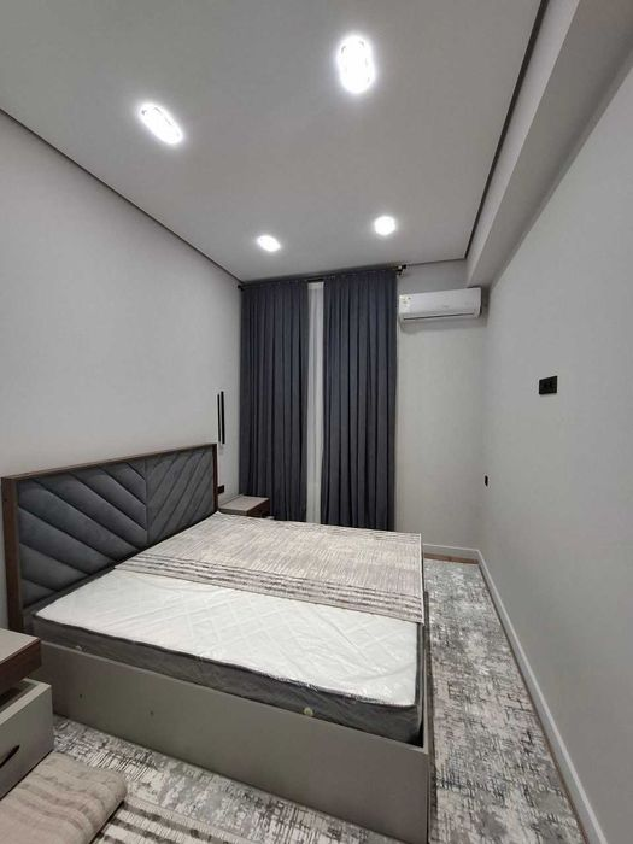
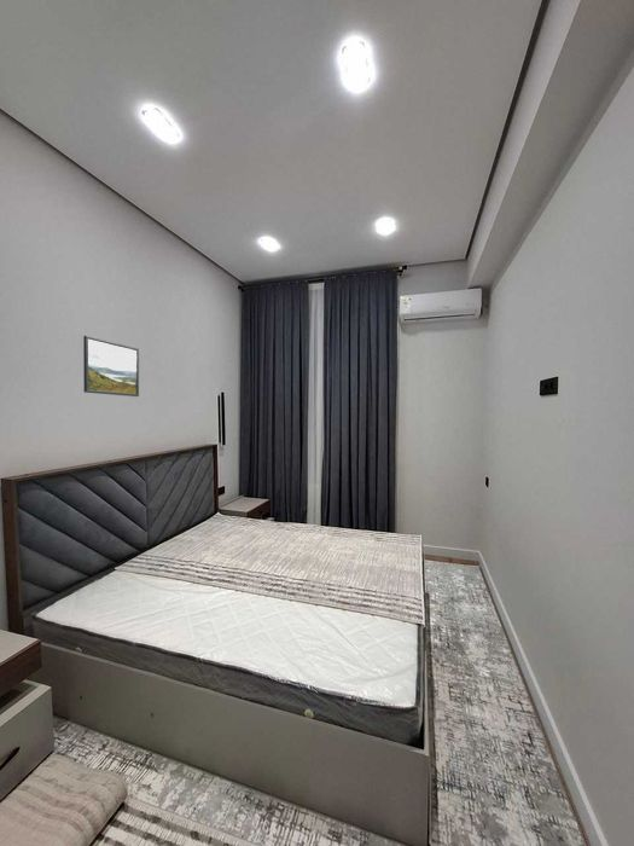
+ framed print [82,335,140,398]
